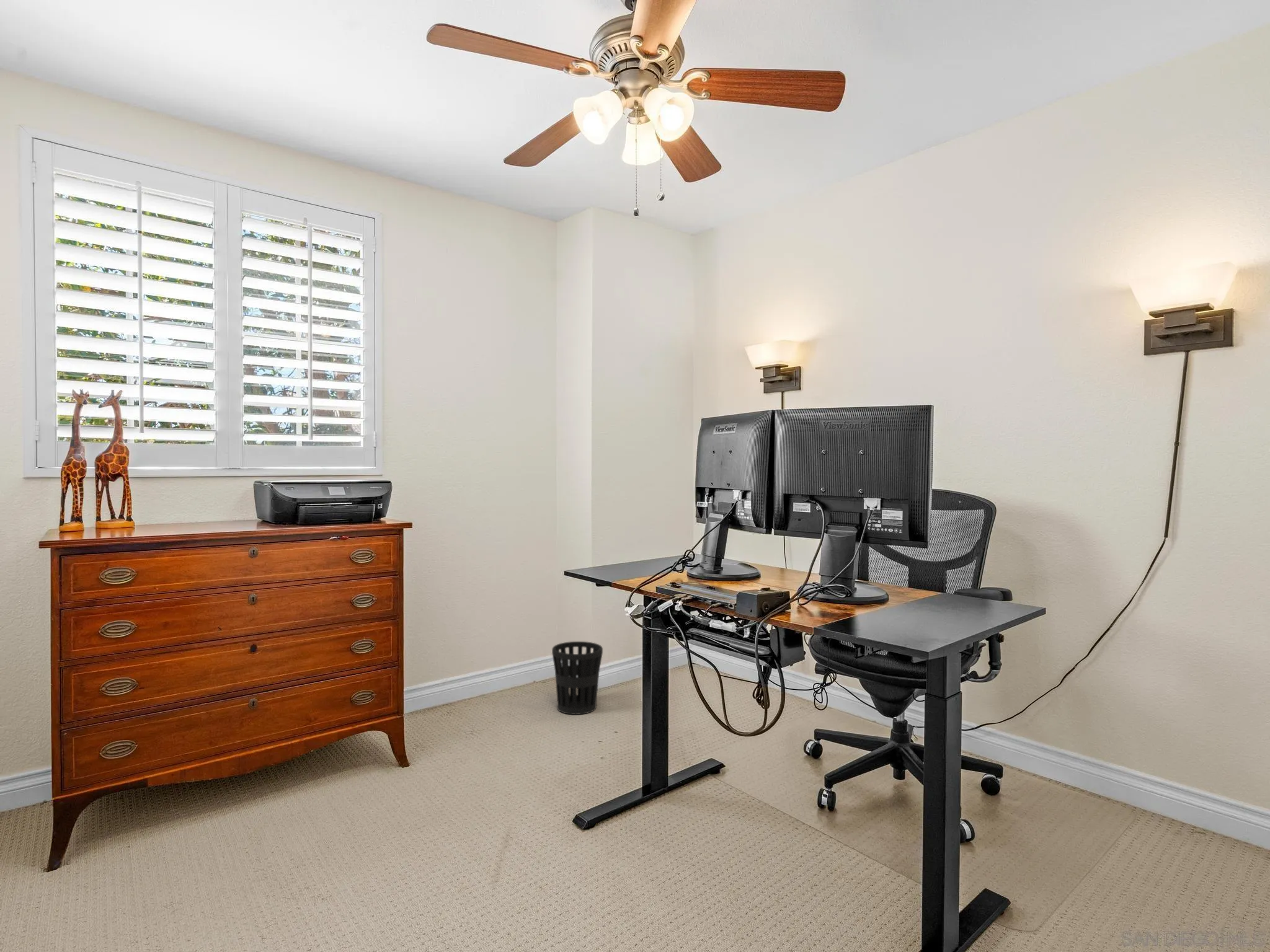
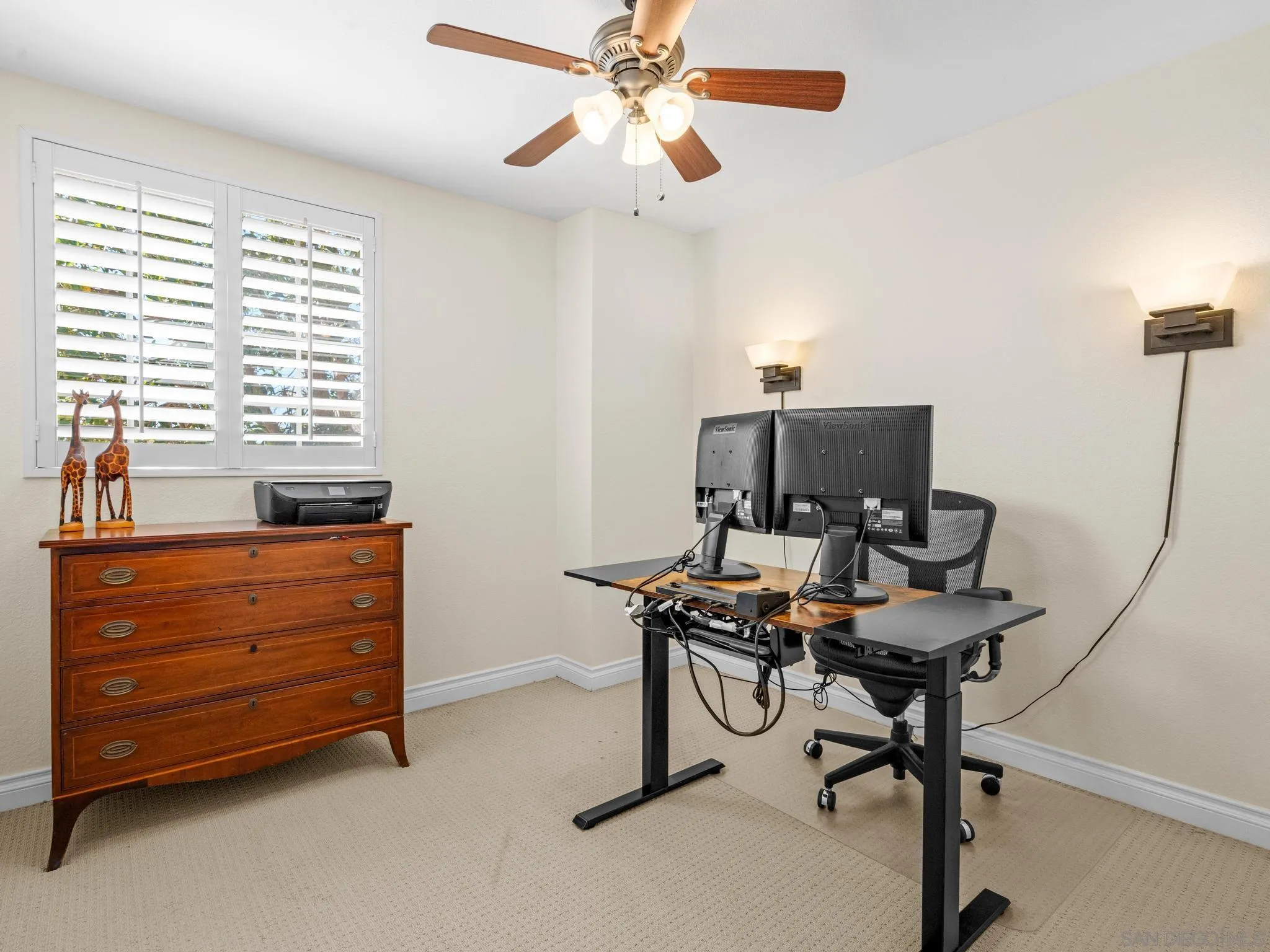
- wastebasket [551,641,603,715]
